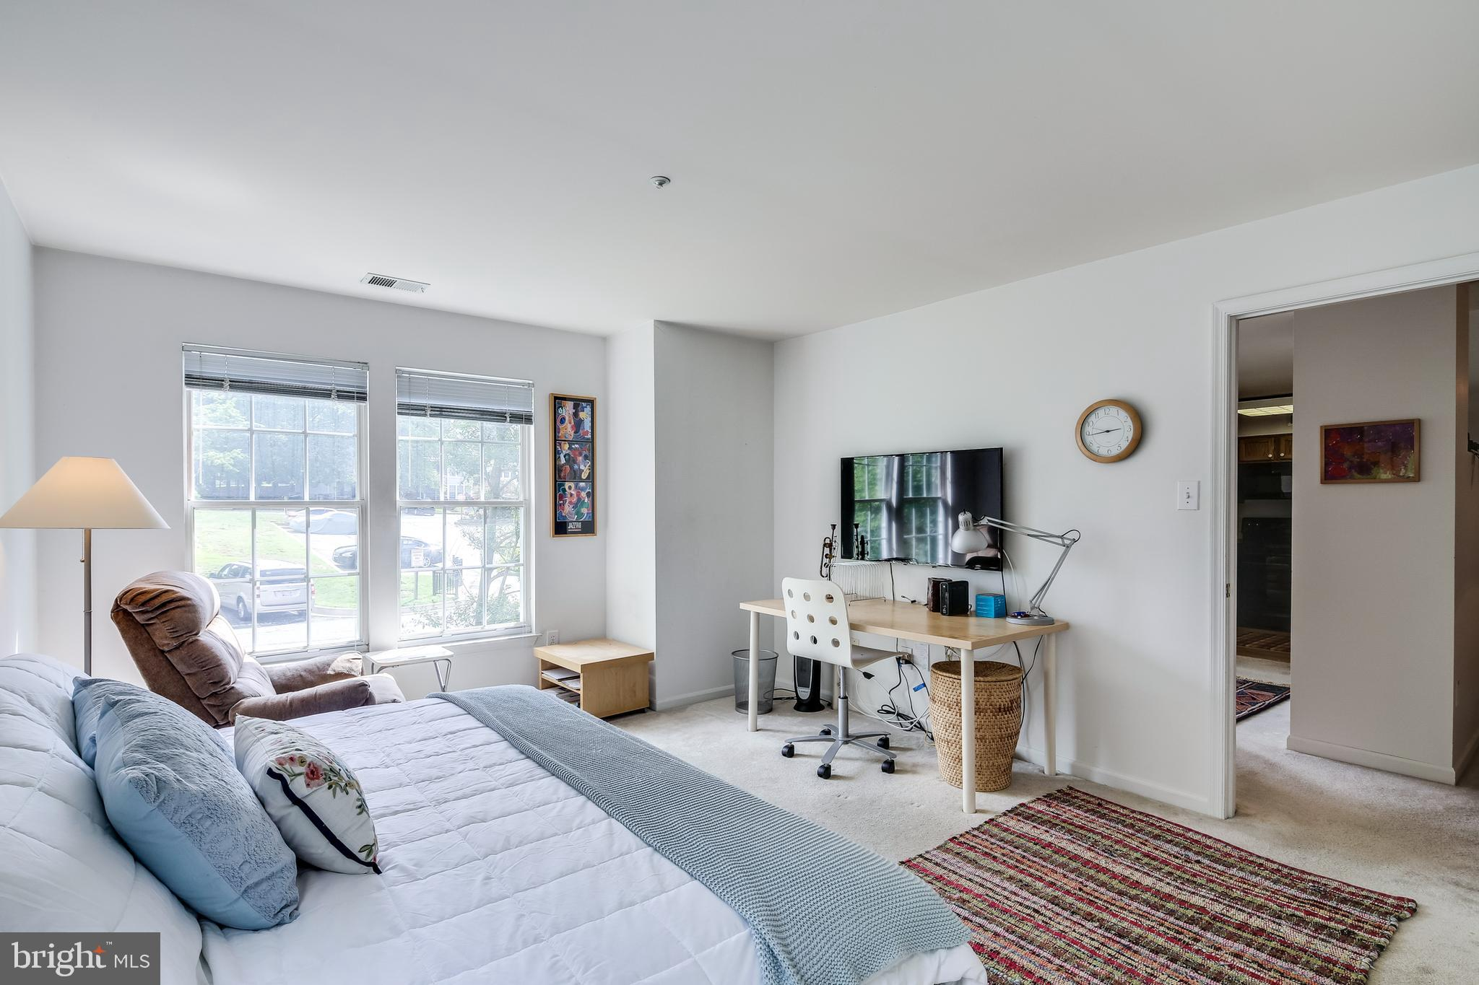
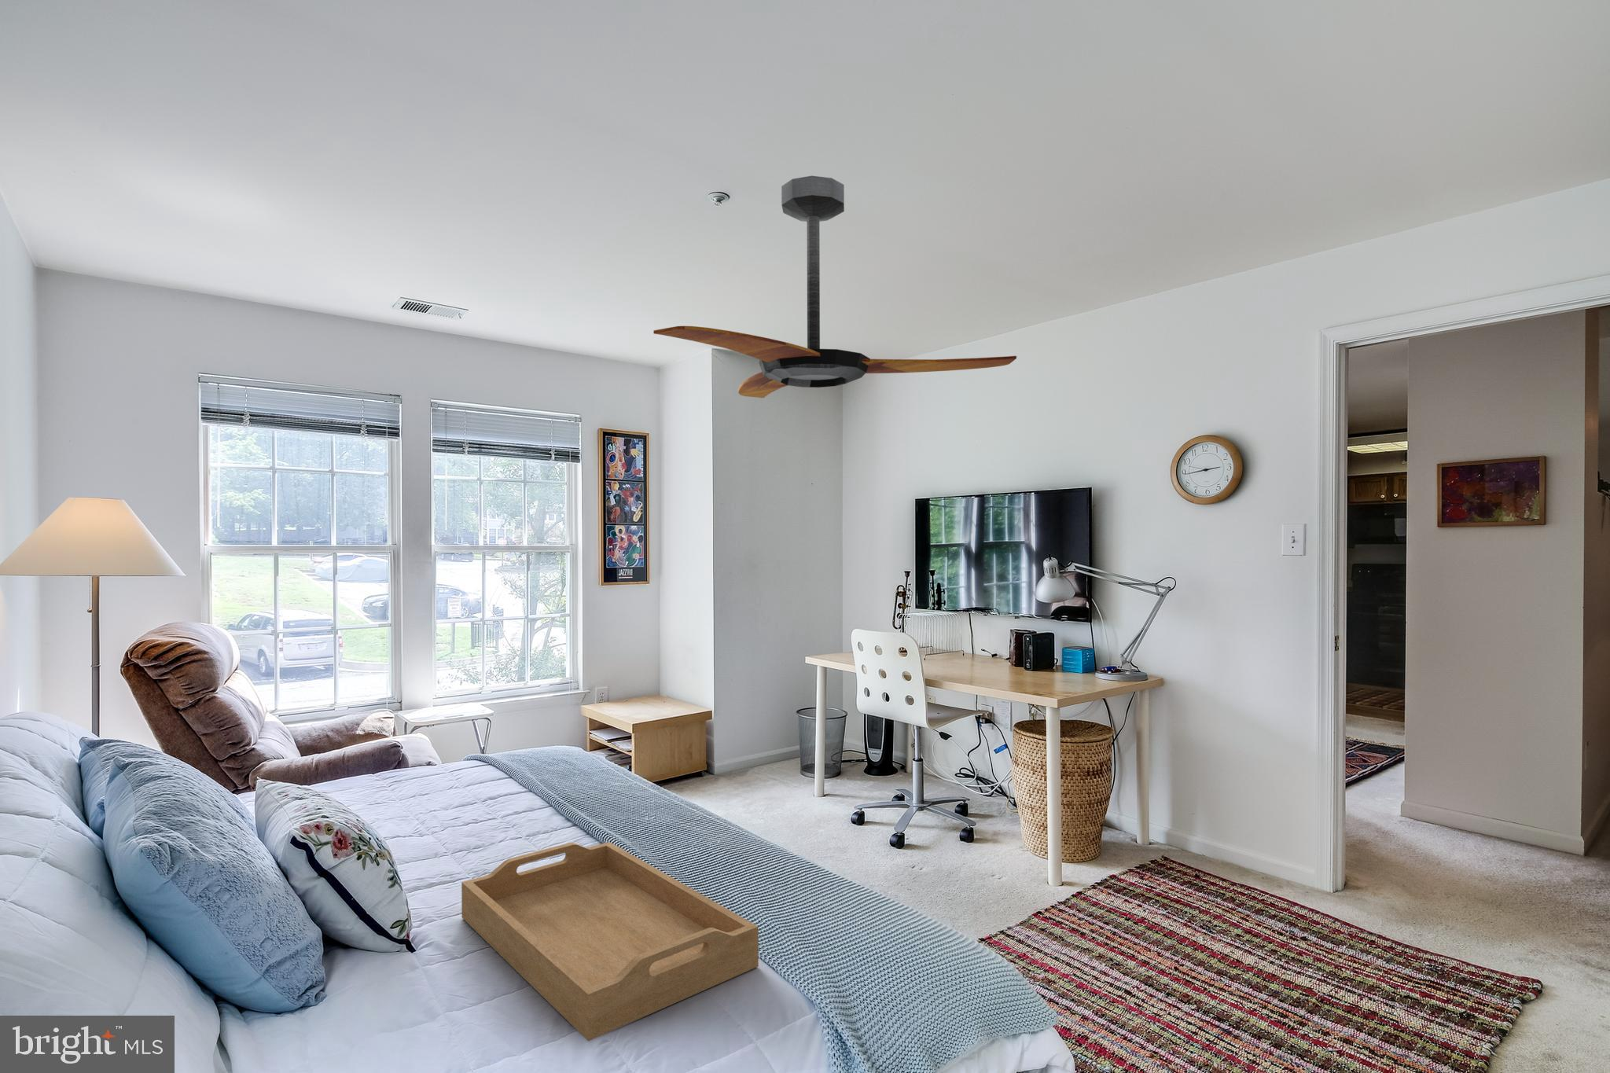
+ serving tray [461,841,759,1042]
+ ceiling fan [652,175,1017,399]
